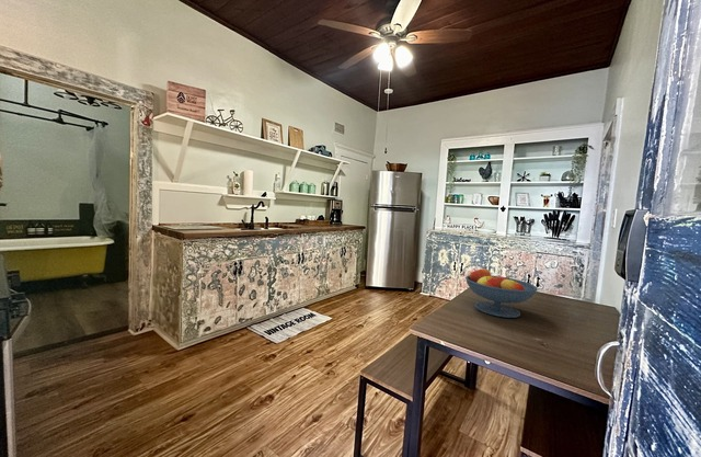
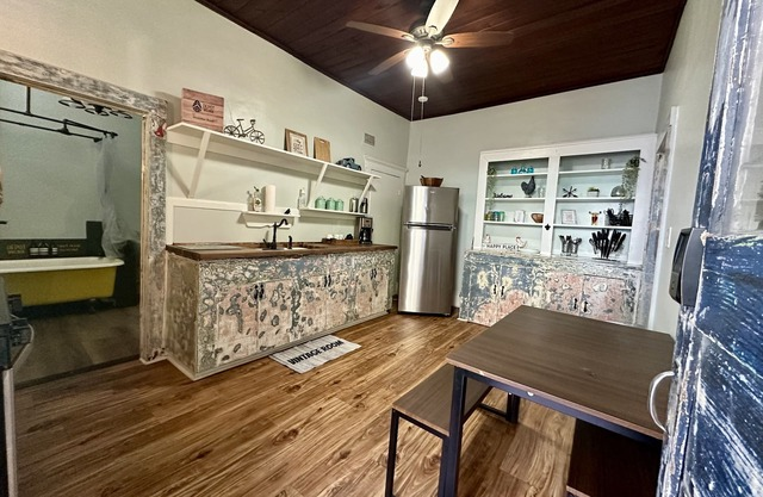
- fruit bowl [464,266,538,319]
